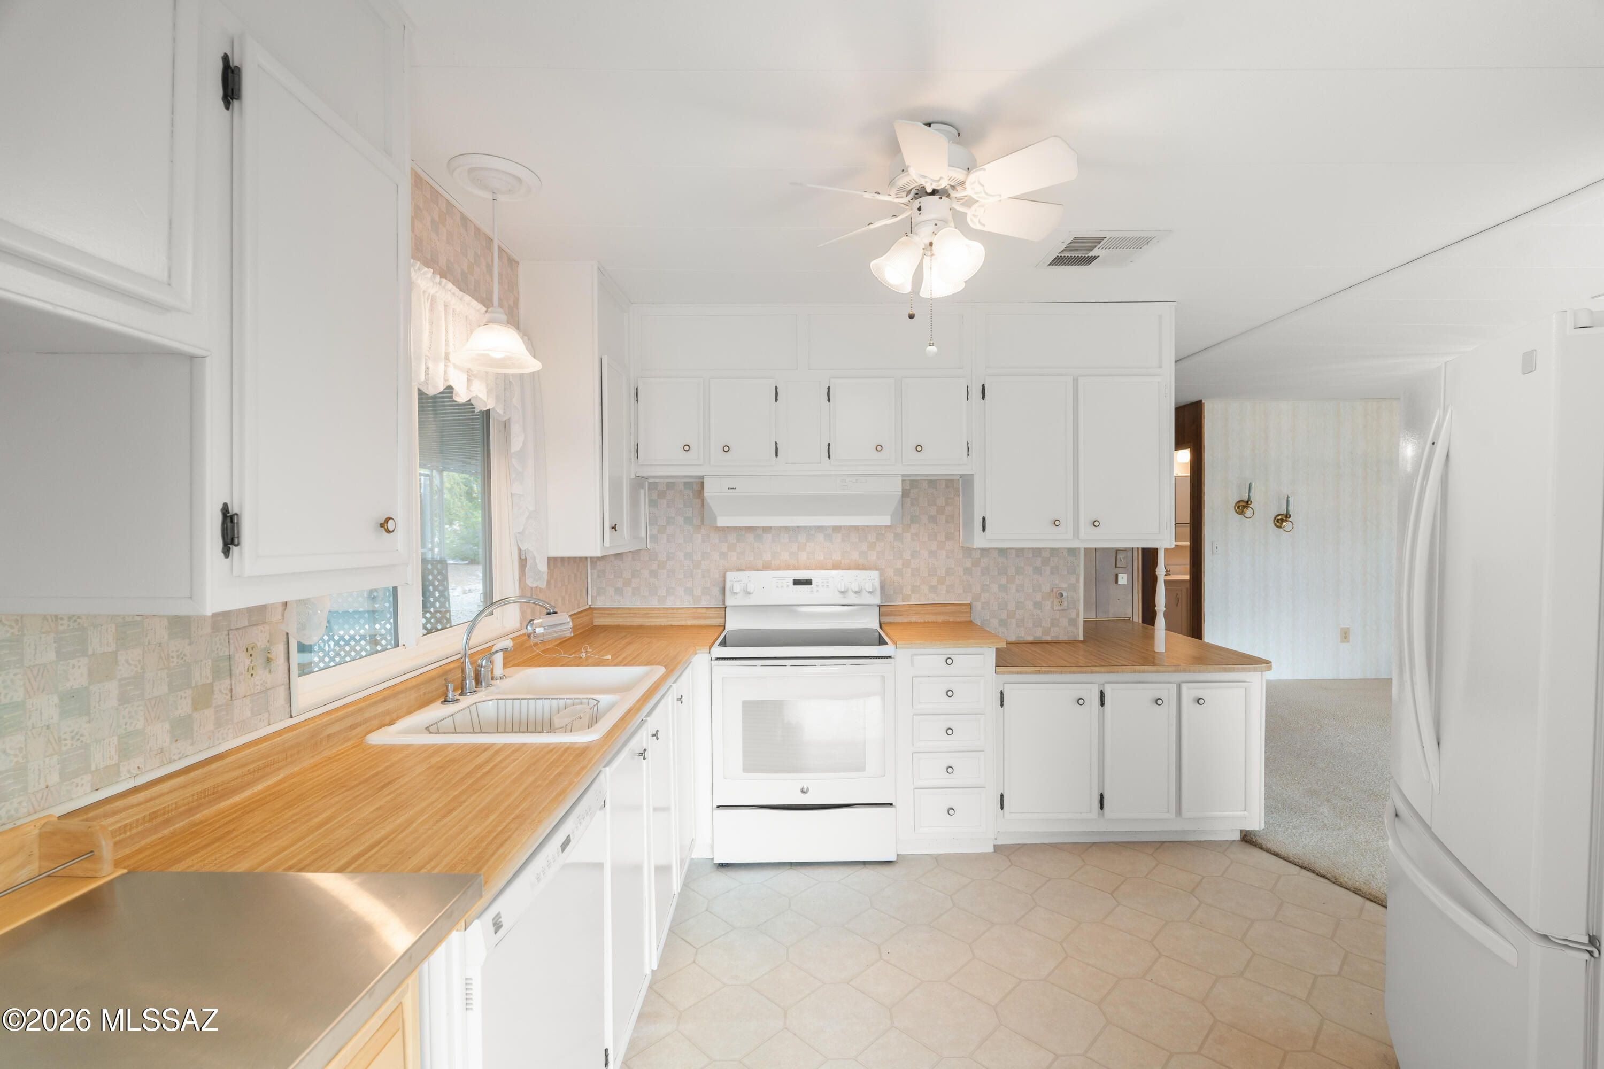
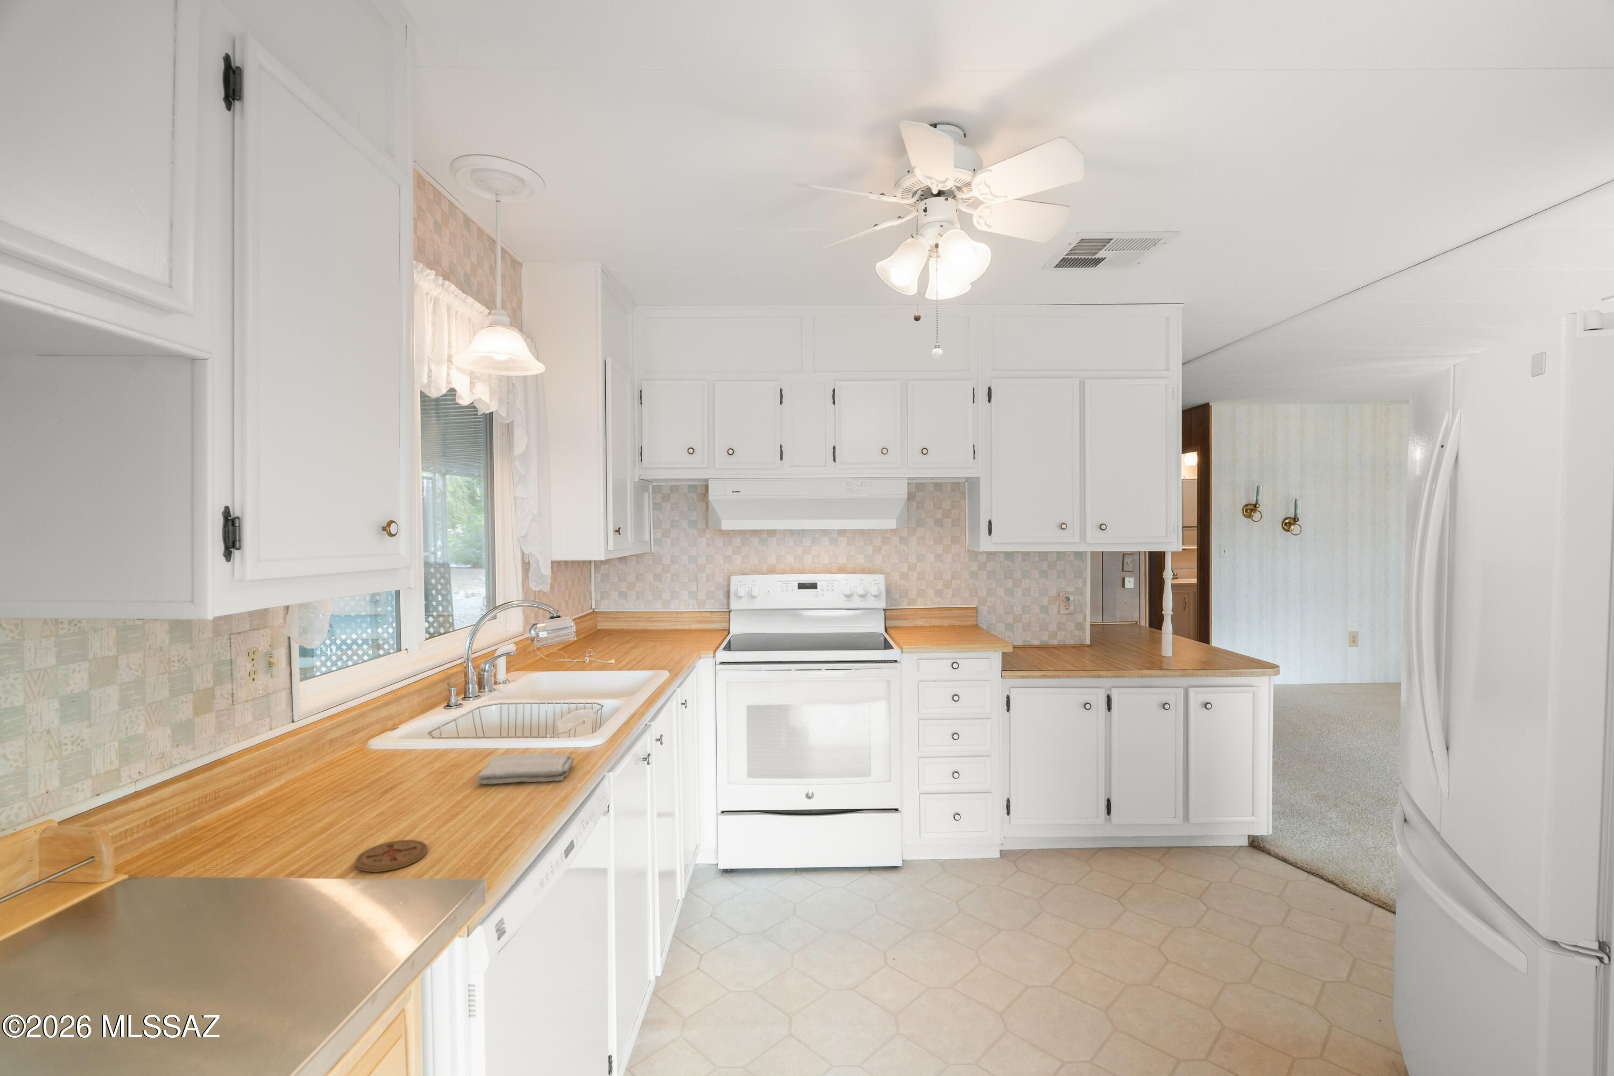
+ coaster [354,839,429,873]
+ washcloth [476,752,574,784]
